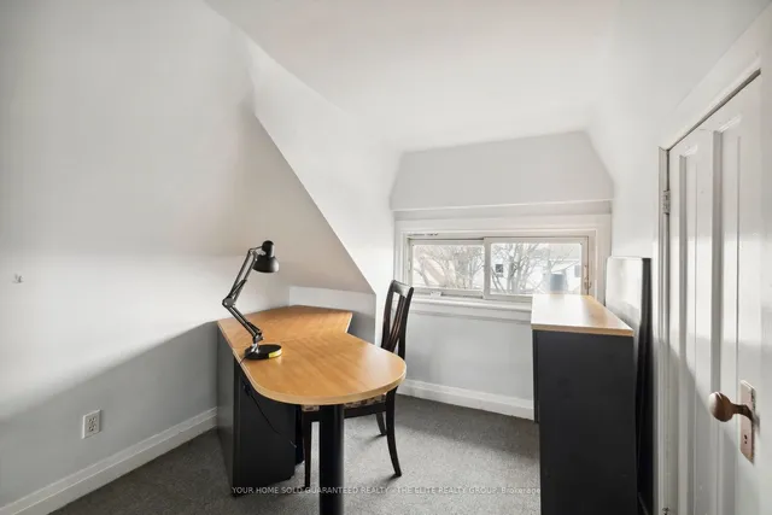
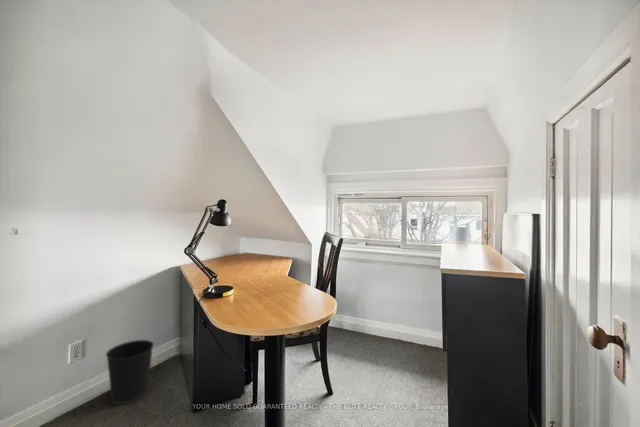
+ wastebasket [105,339,155,406]
